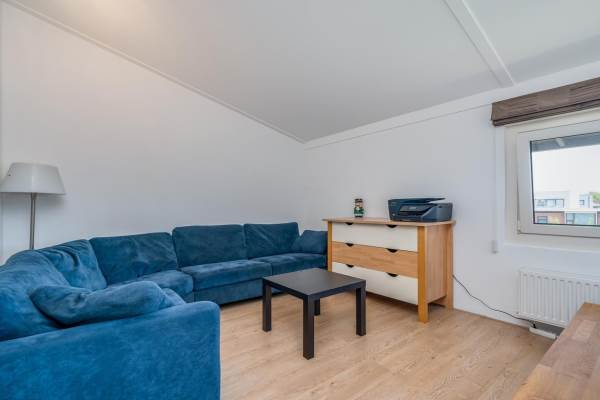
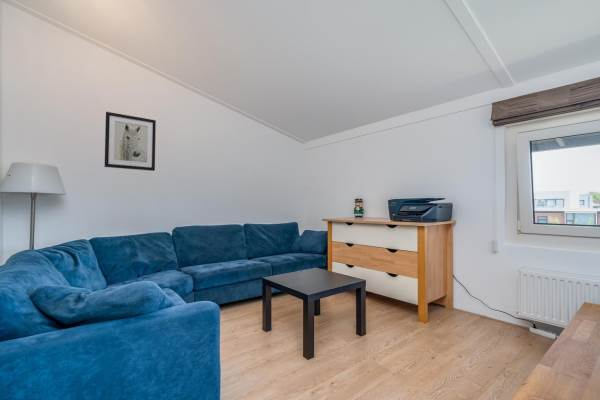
+ wall art [104,111,157,172]
